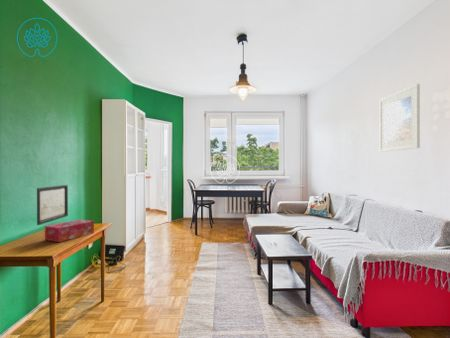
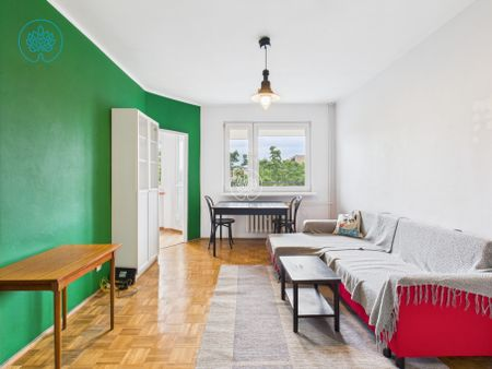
- tissue box [44,218,95,243]
- wall art [36,184,69,226]
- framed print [379,83,421,153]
